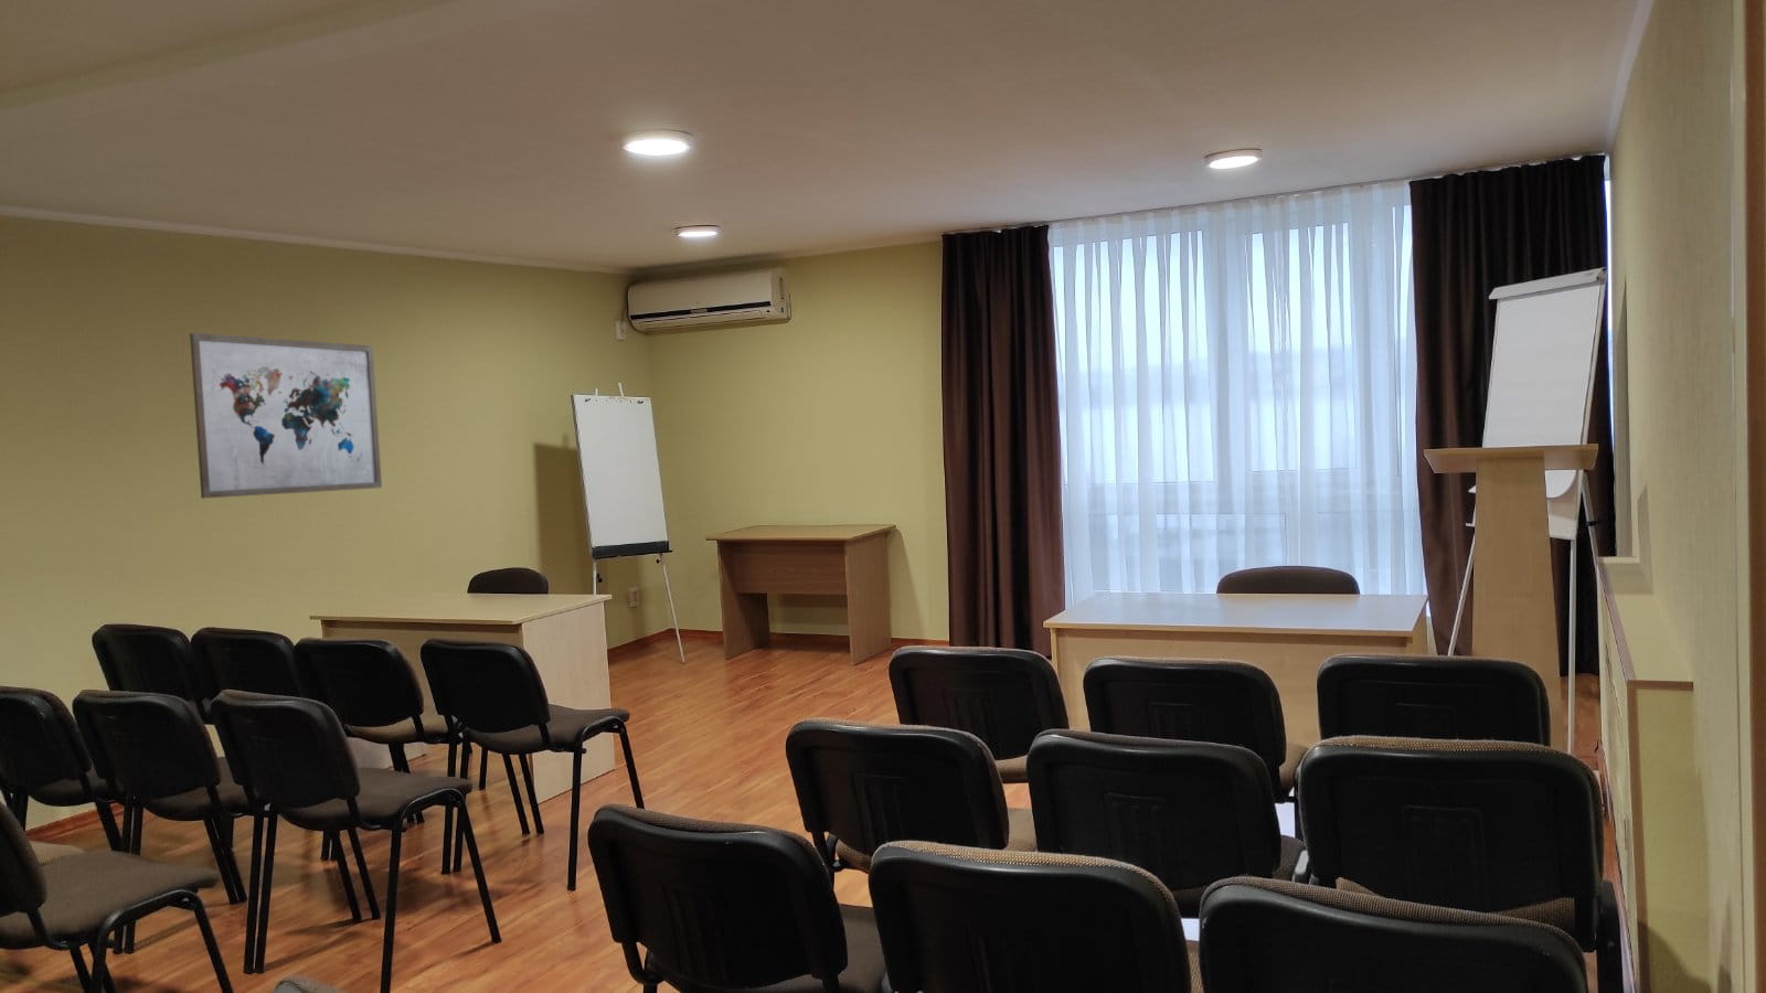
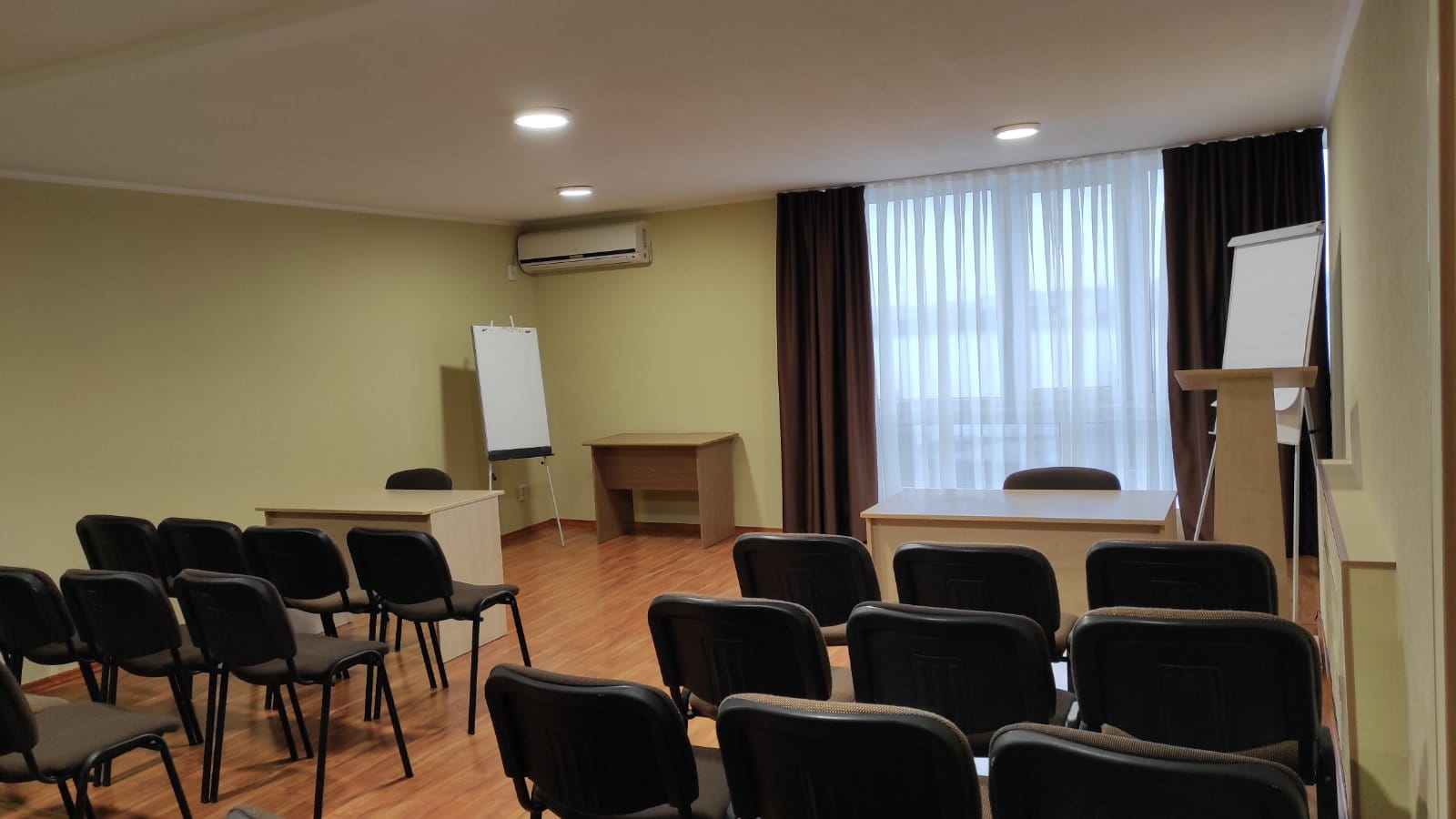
- wall art [189,332,383,500]
